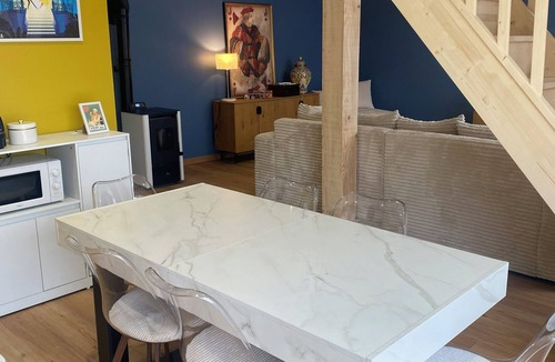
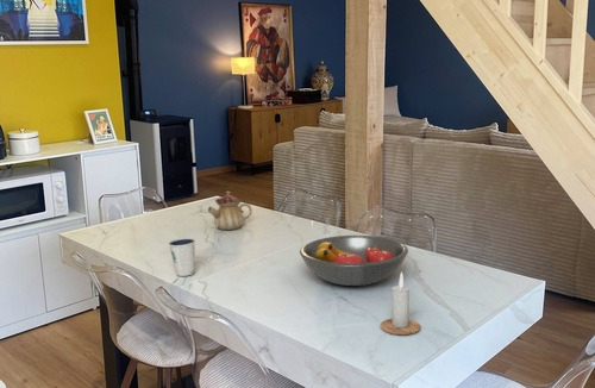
+ dixie cup [168,237,196,277]
+ fruit bowl [299,234,409,287]
+ teapot [207,190,253,231]
+ candle [380,271,422,336]
